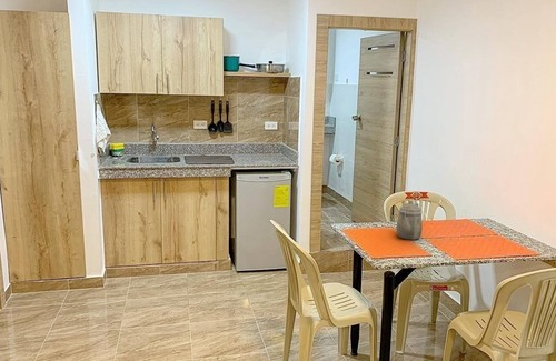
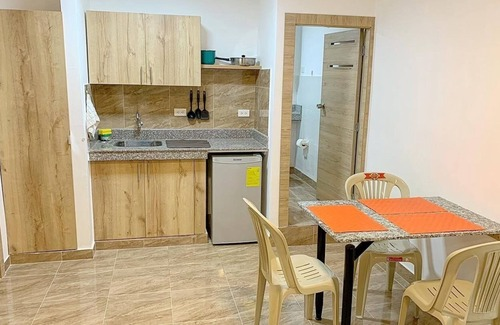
- teapot [396,199,424,241]
